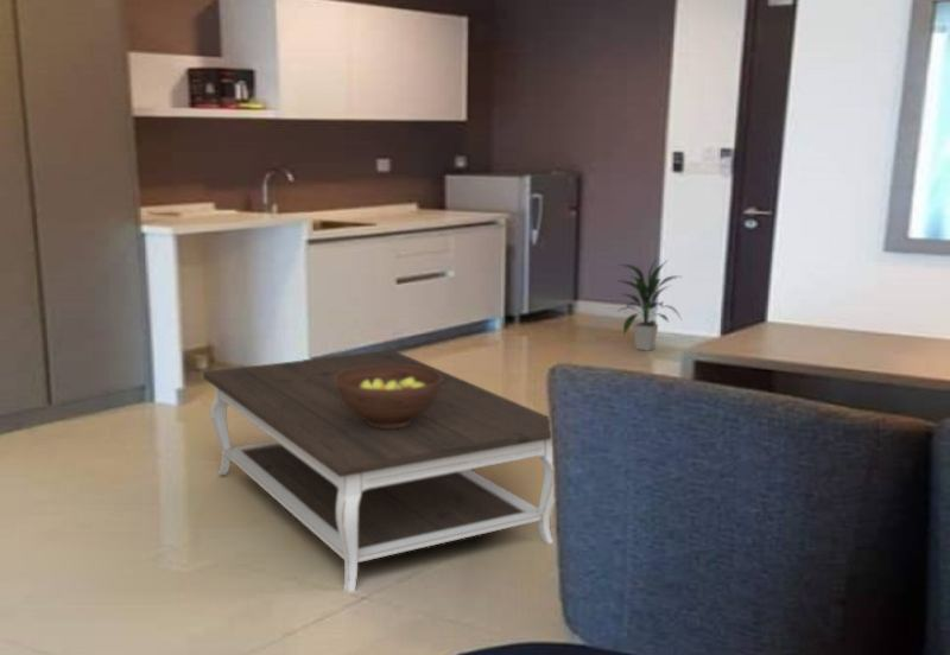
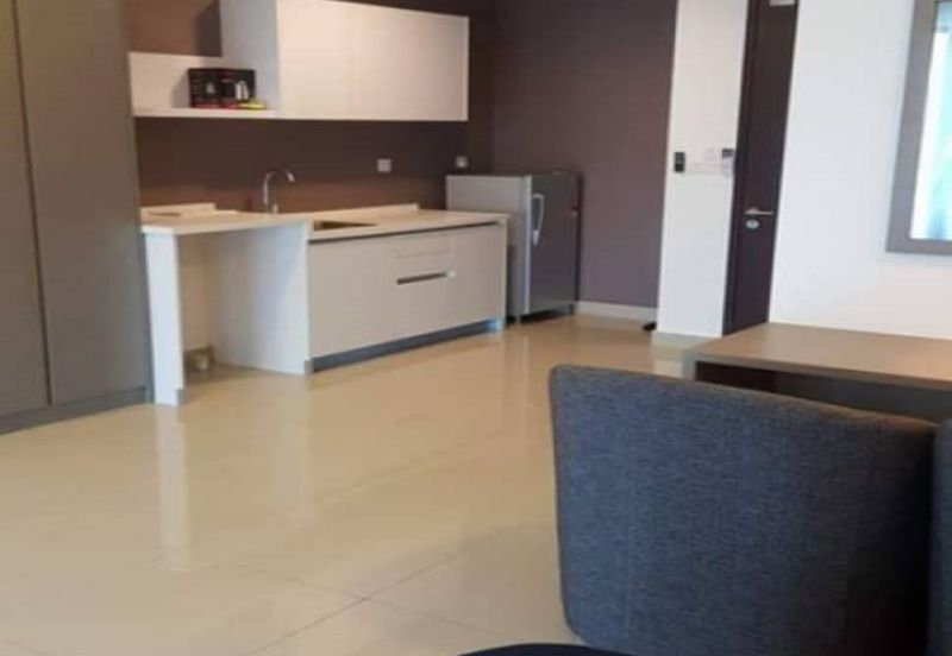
- coffee table [202,349,556,593]
- indoor plant [618,256,684,352]
- fruit bowl [335,363,443,428]
